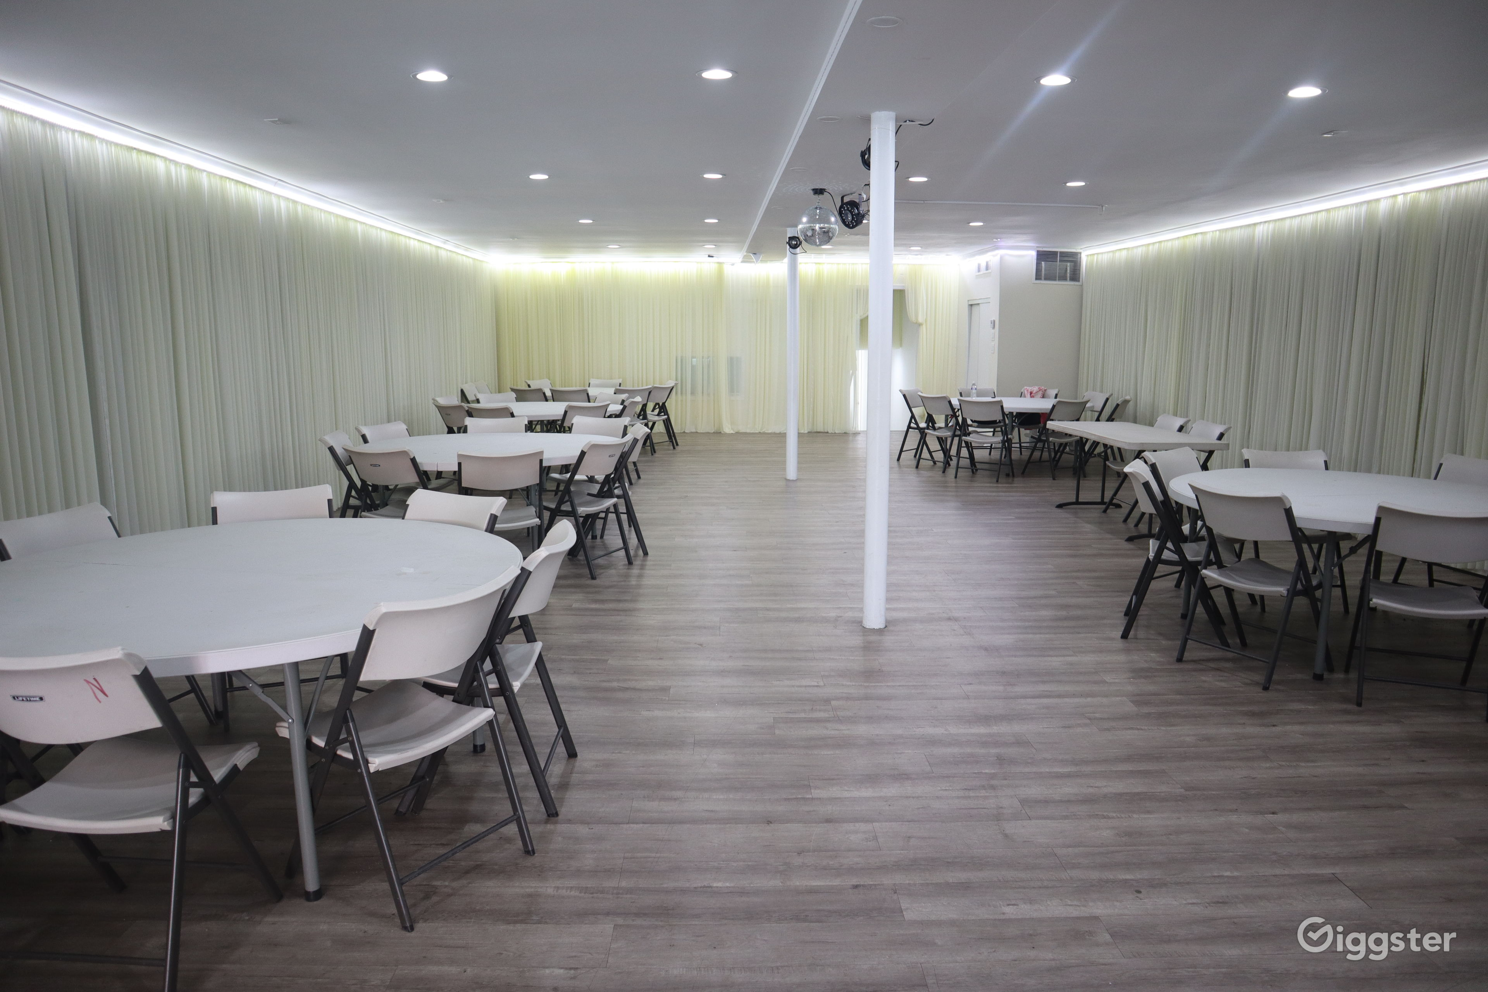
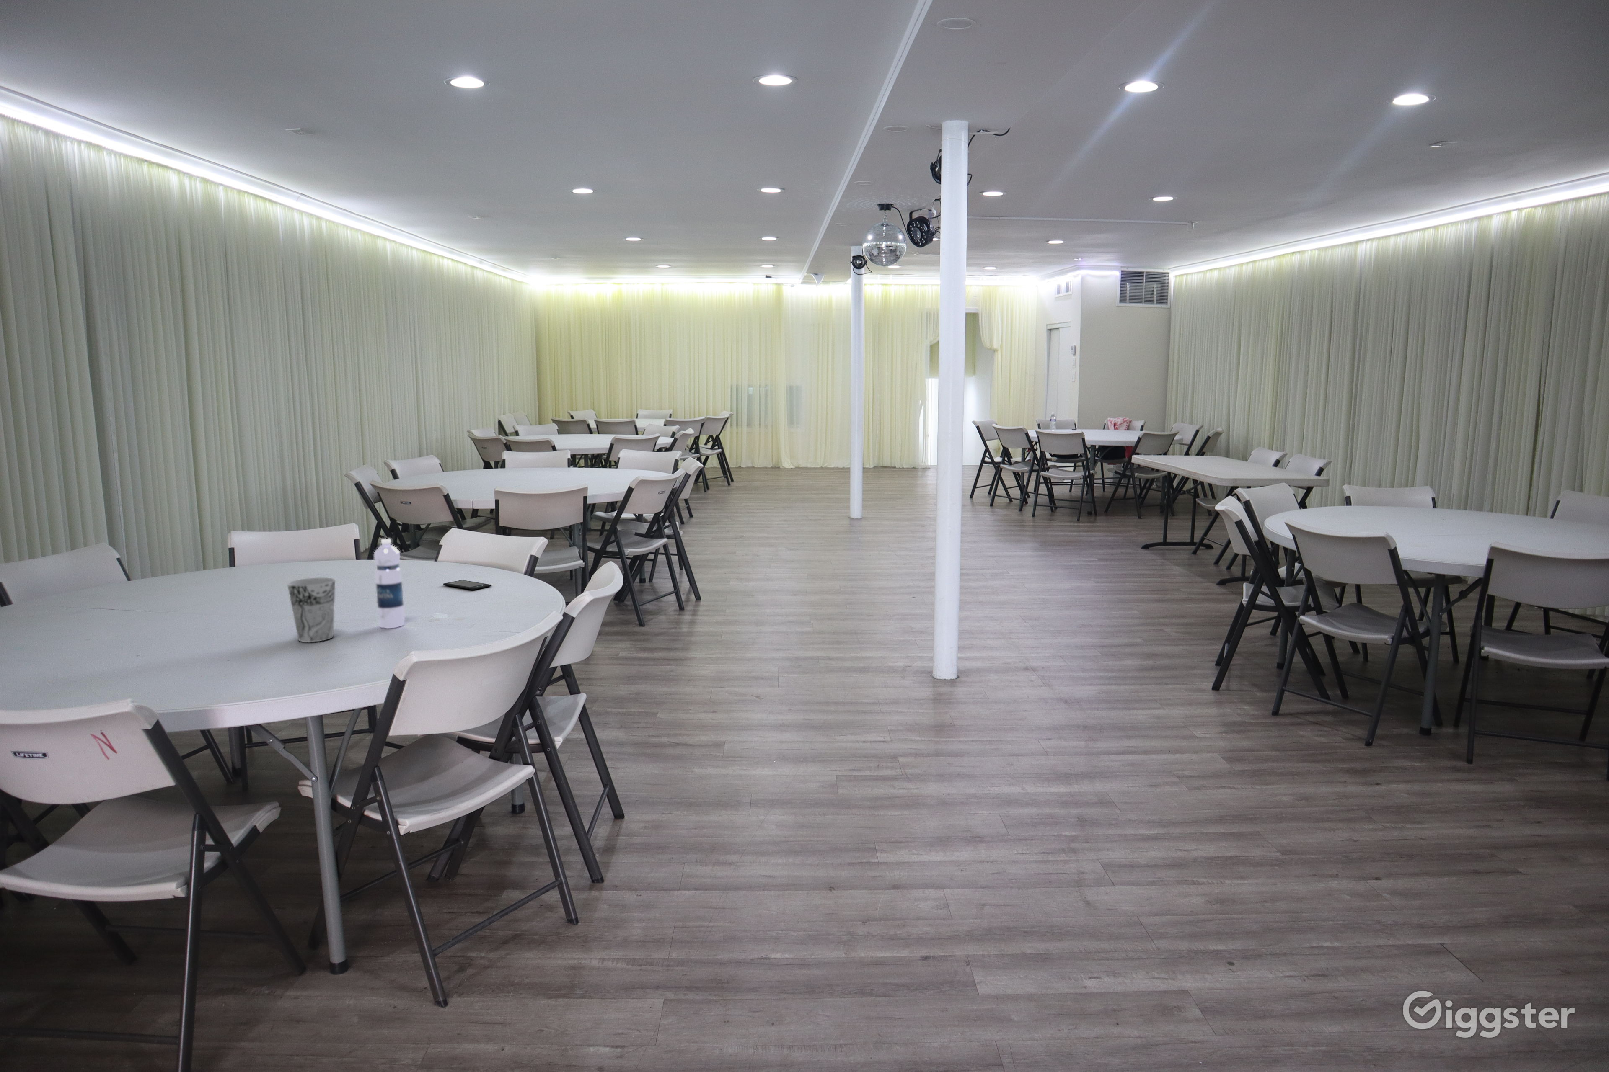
+ cup [286,577,335,642]
+ water bottle [374,538,405,628]
+ smartphone [443,579,492,590]
